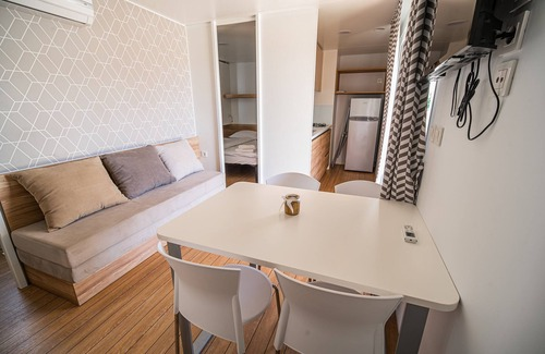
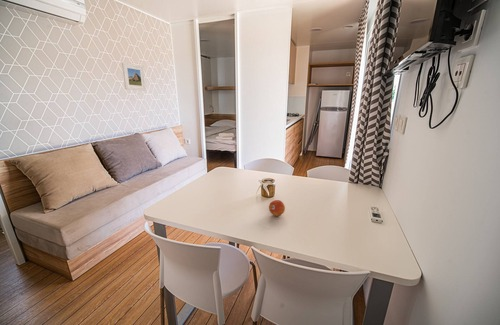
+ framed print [121,61,147,91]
+ fruit [268,199,286,217]
